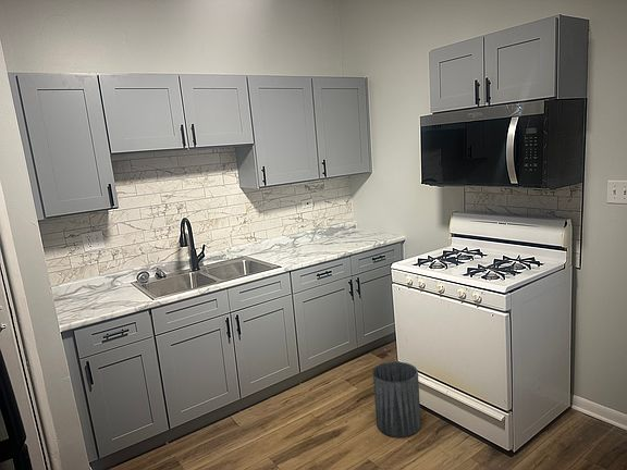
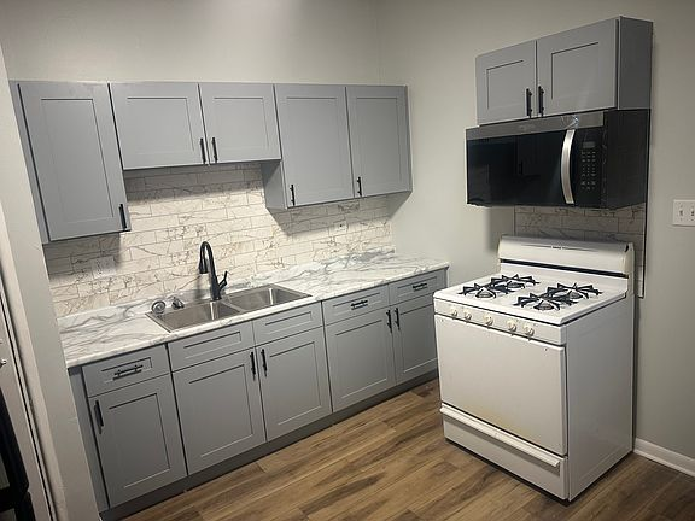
- trash can [372,360,422,438]
